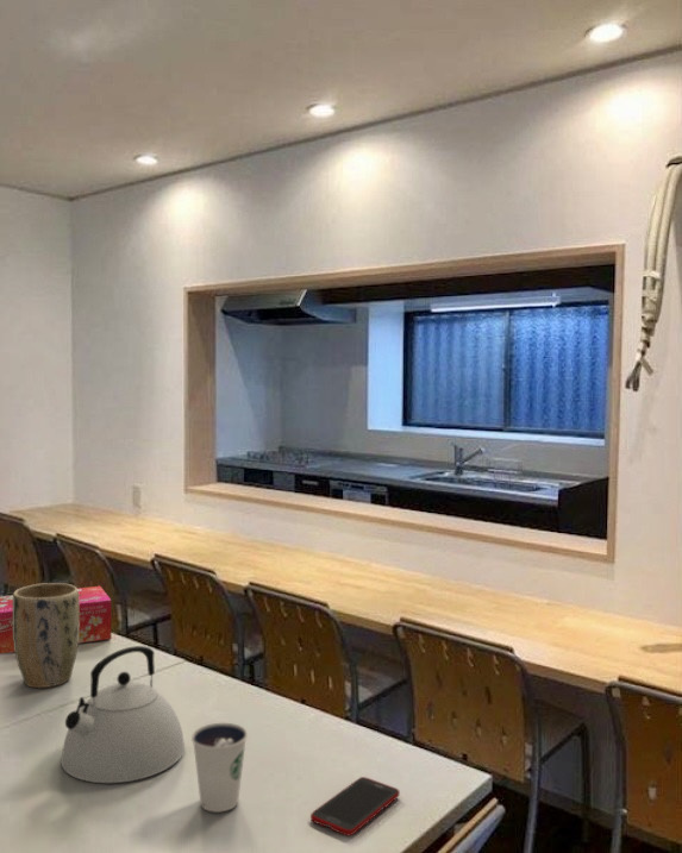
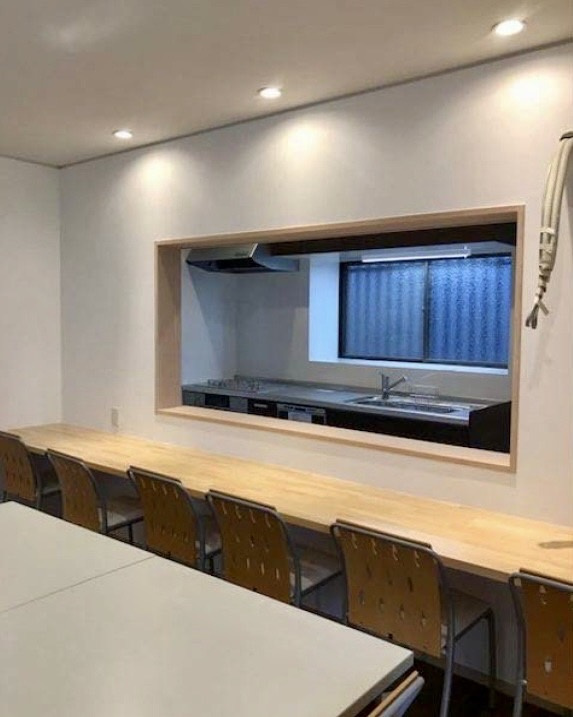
- kettle [60,645,186,784]
- cell phone [309,776,401,838]
- plant pot [12,582,80,689]
- tissue box [0,585,113,656]
- dixie cup [190,722,249,814]
